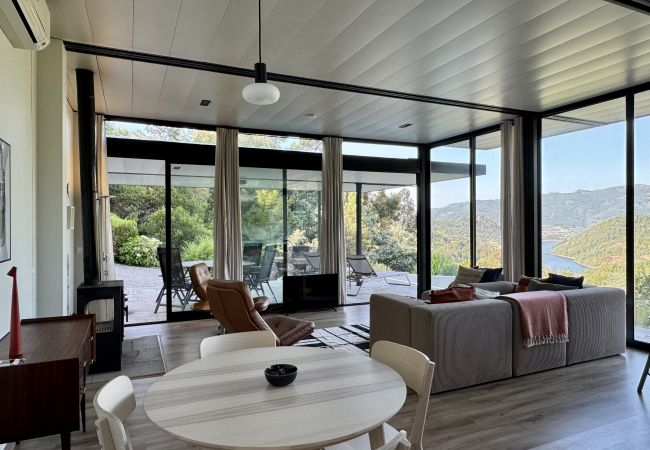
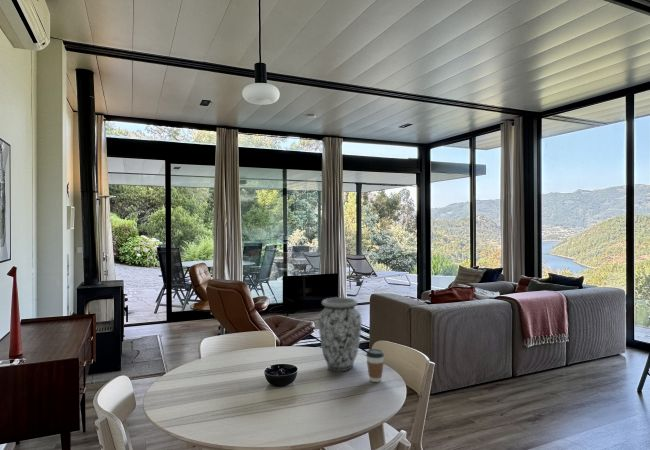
+ vase [317,296,363,372]
+ coffee cup [365,348,385,383]
